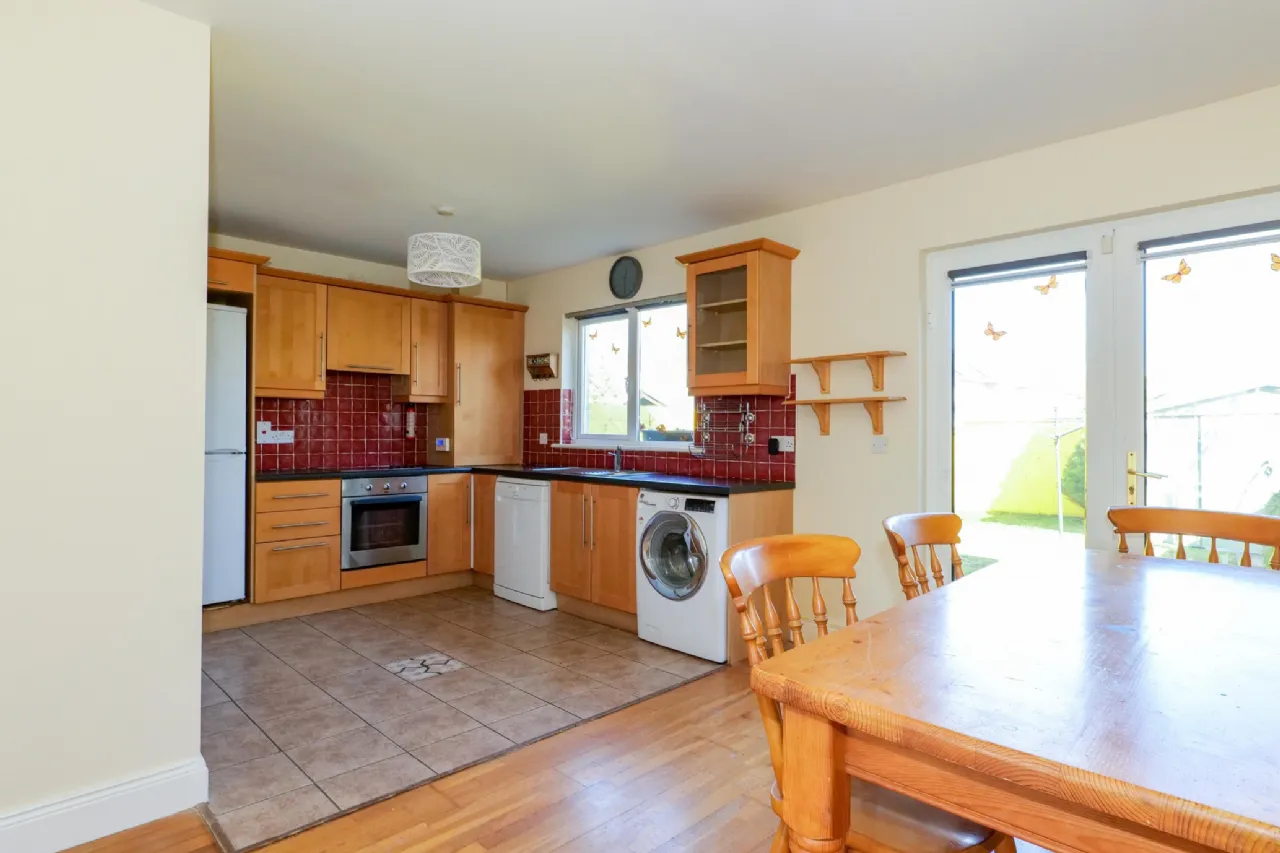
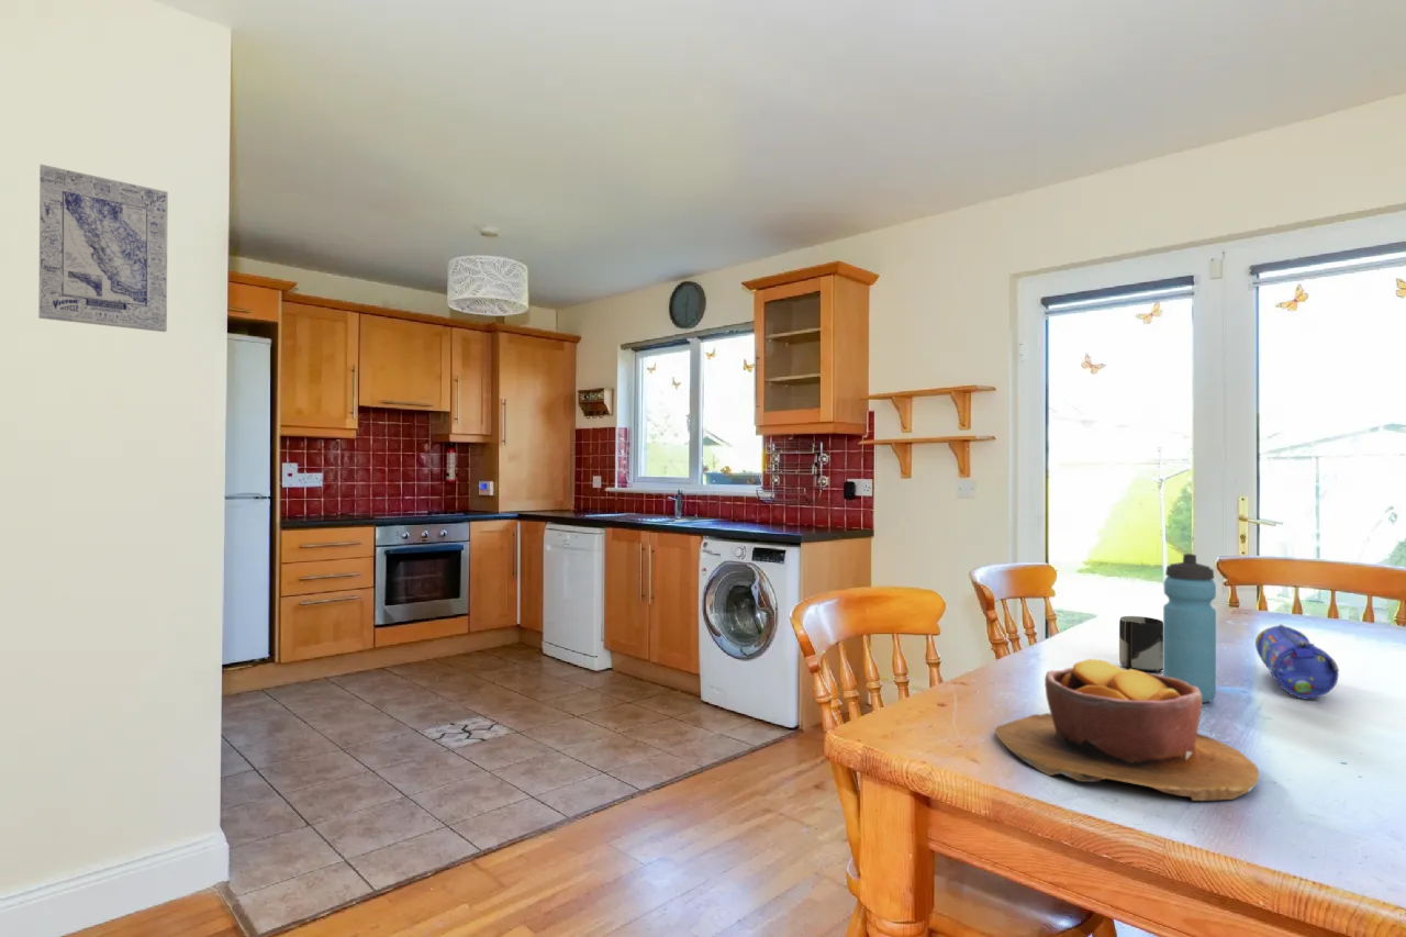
+ cup [1118,615,1163,673]
+ water bottle [1162,553,1217,704]
+ bowl [994,658,1260,802]
+ pencil case [1254,624,1340,701]
+ wall art [37,164,169,333]
